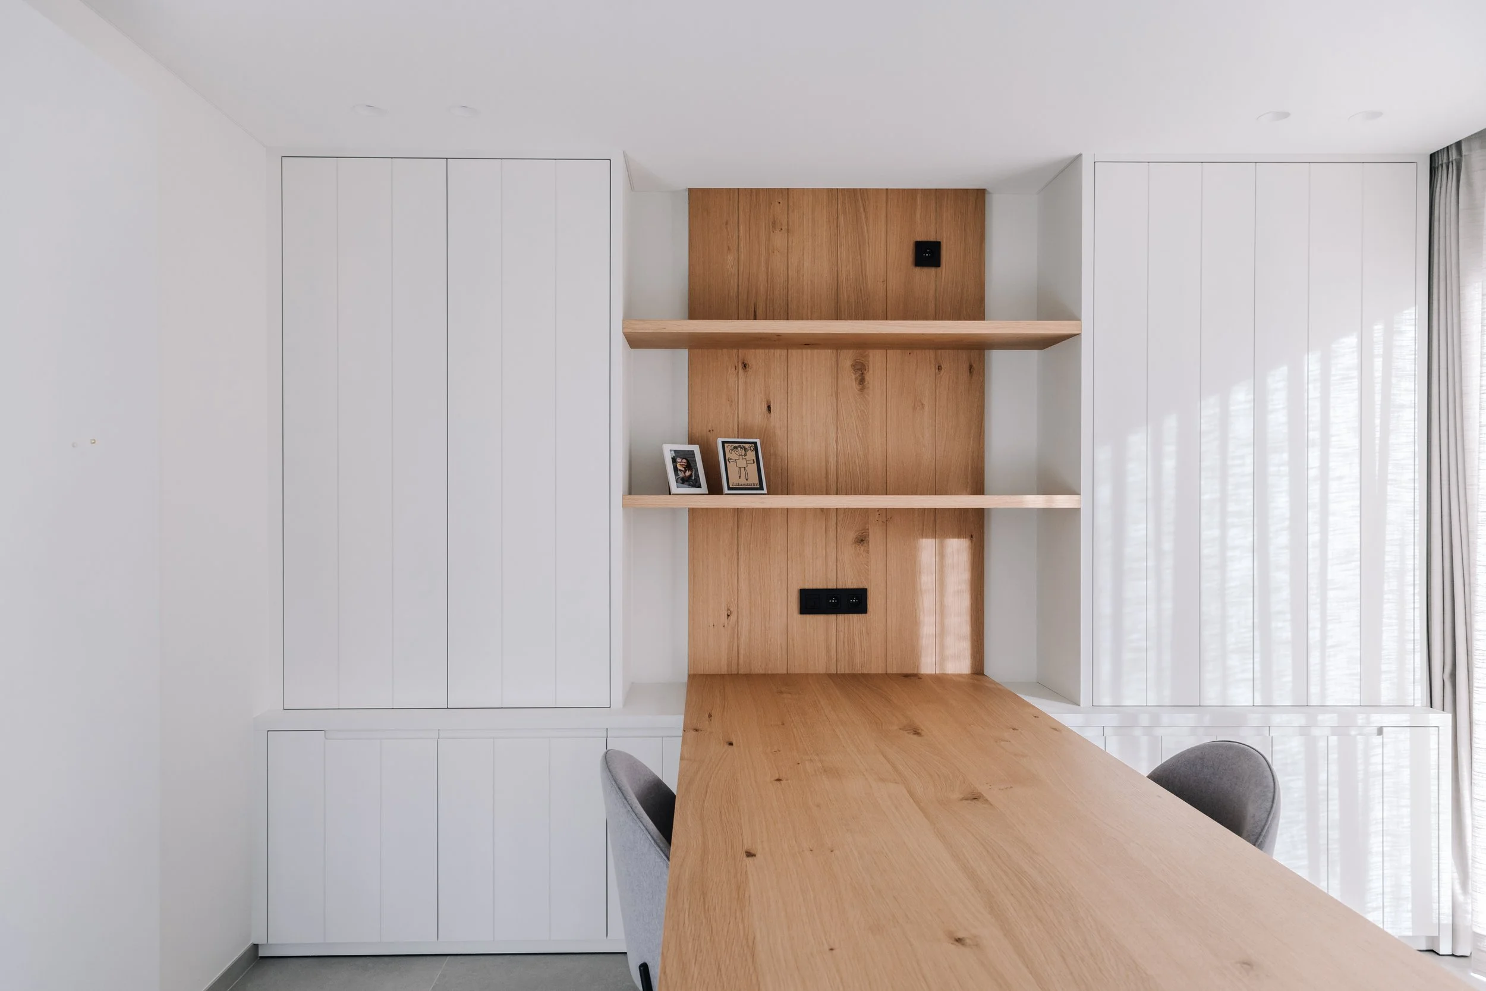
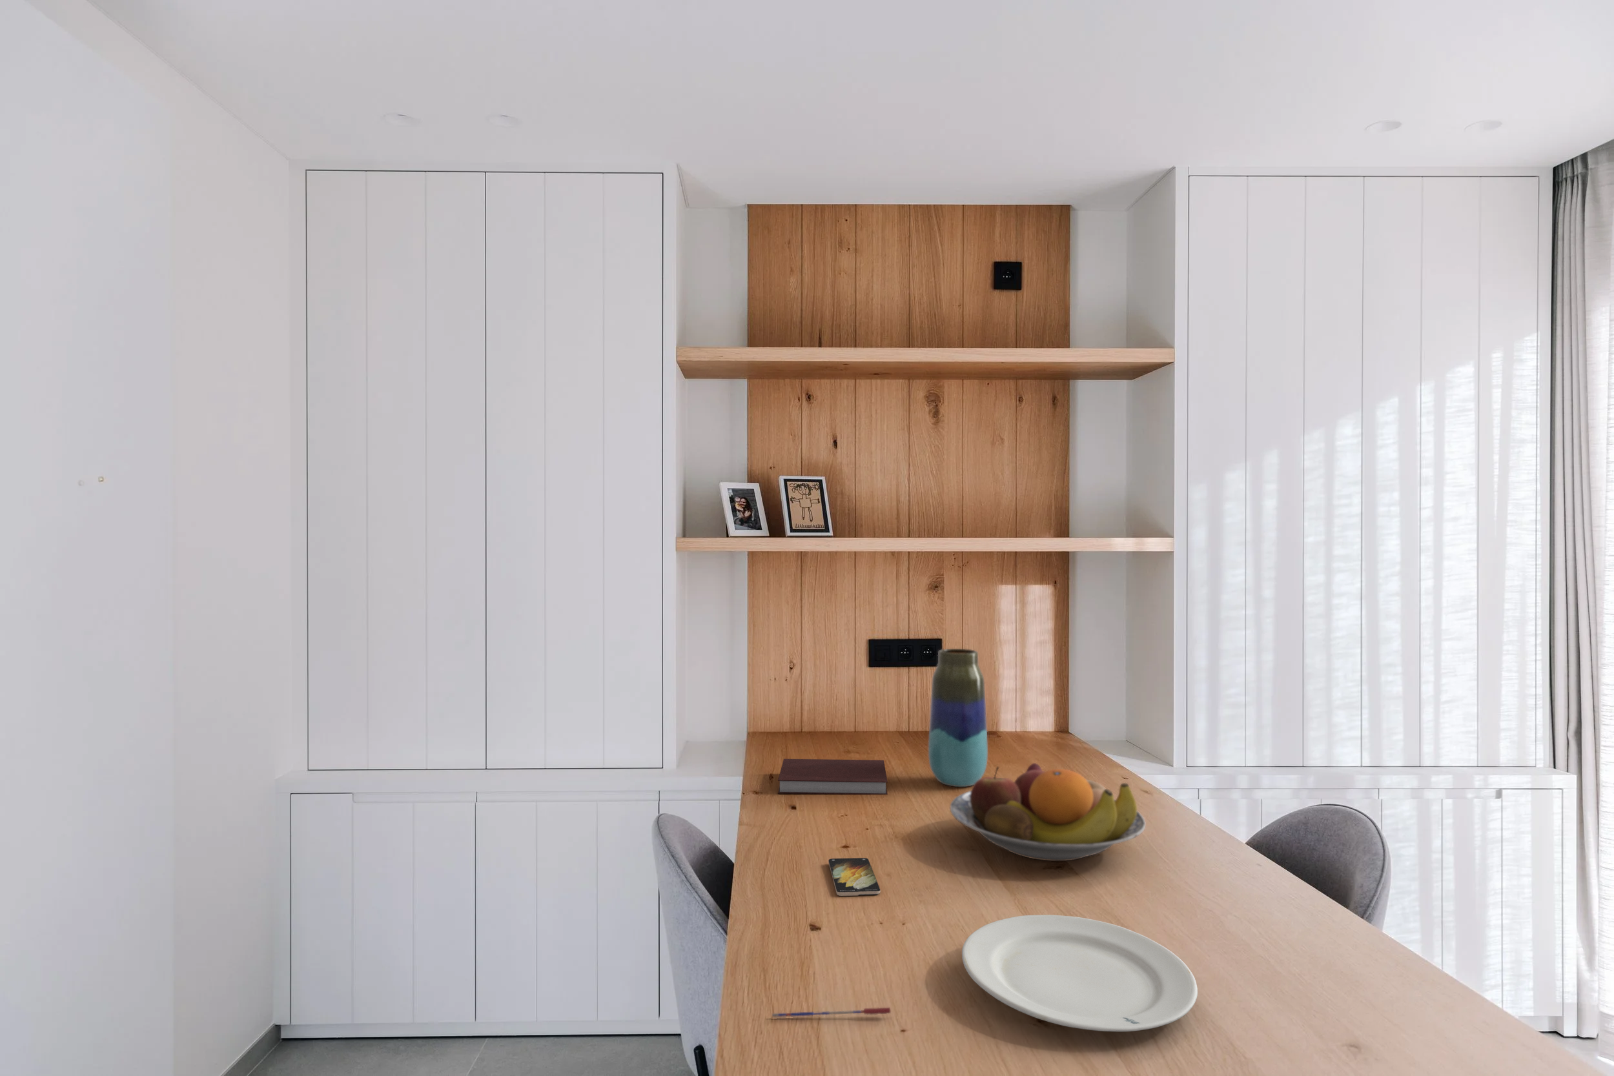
+ fruit bowl [950,763,1146,862]
+ vase [928,648,988,788]
+ smartphone [827,857,881,897]
+ chinaware [961,915,1198,1032]
+ pen [771,1006,891,1018]
+ notebook [777,759,889,795]
